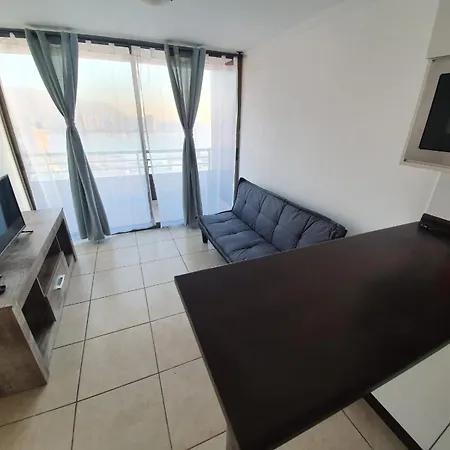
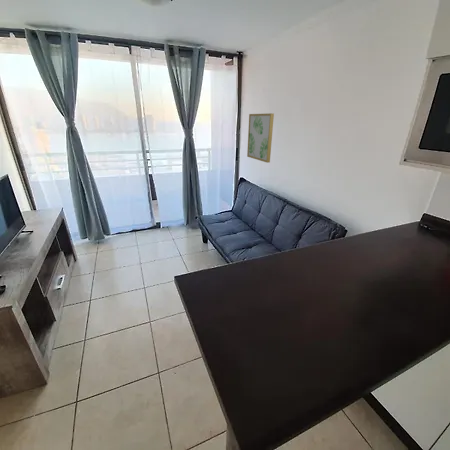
+ wall art [246,112,275,164]
